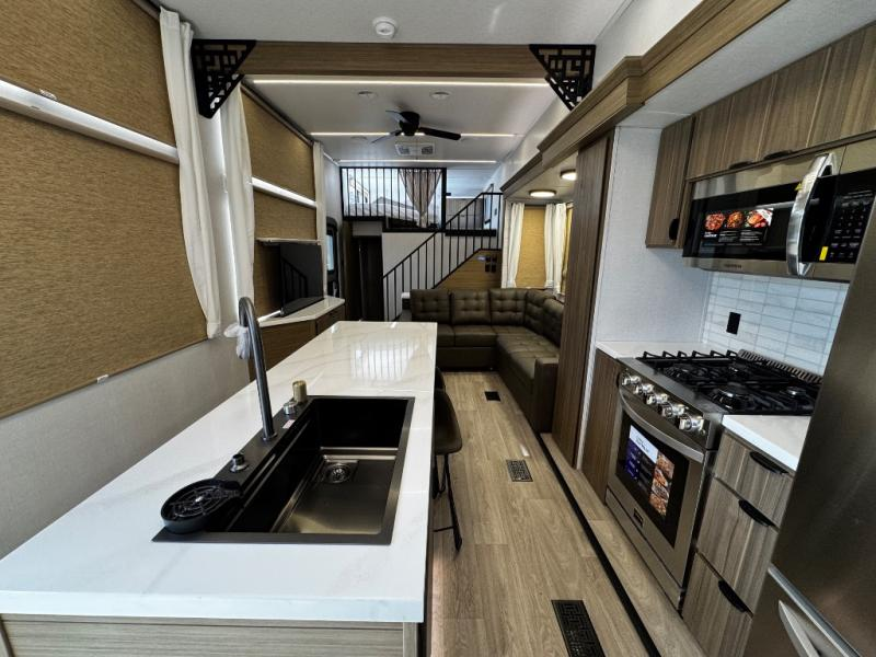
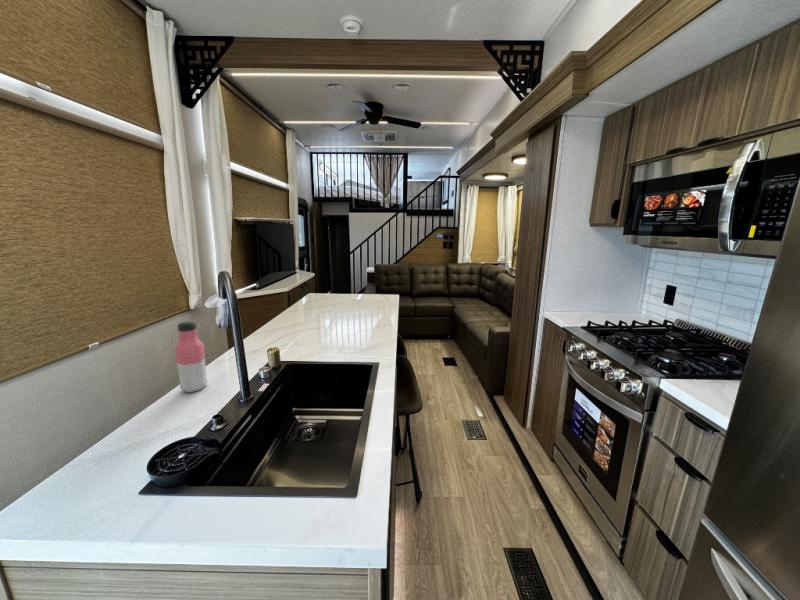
+ water bottle [174,320,209,394]
